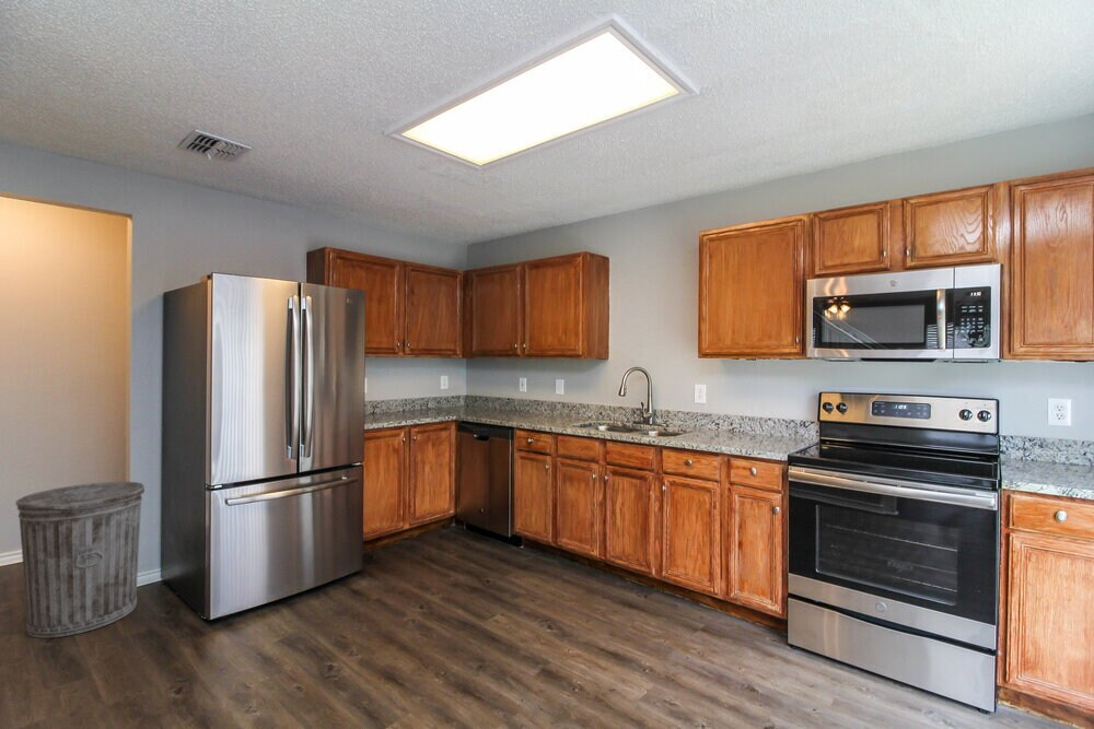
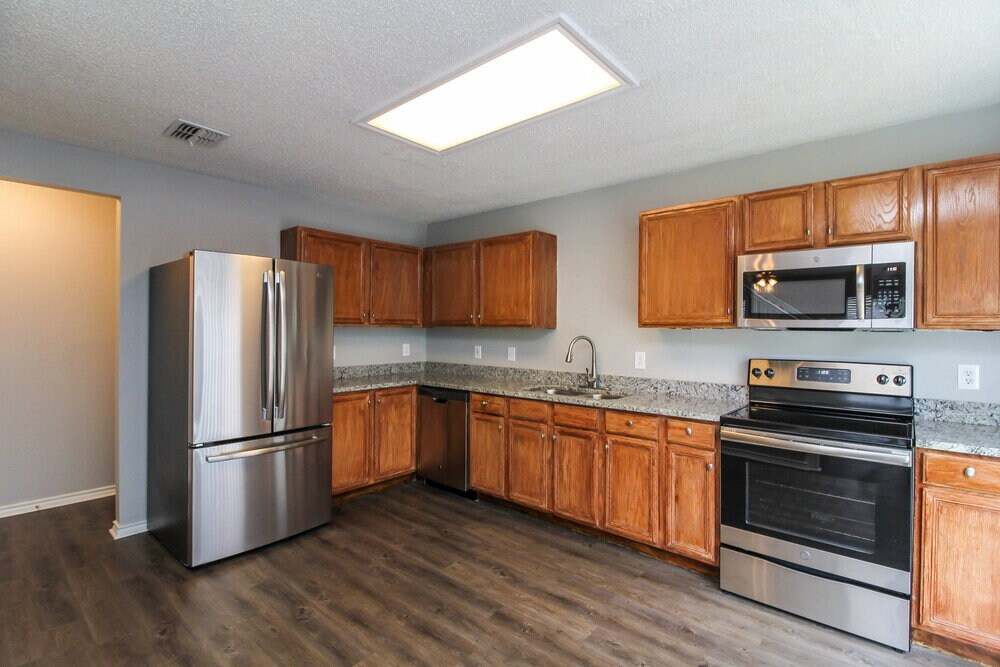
- trash can [14,481,146,639]
